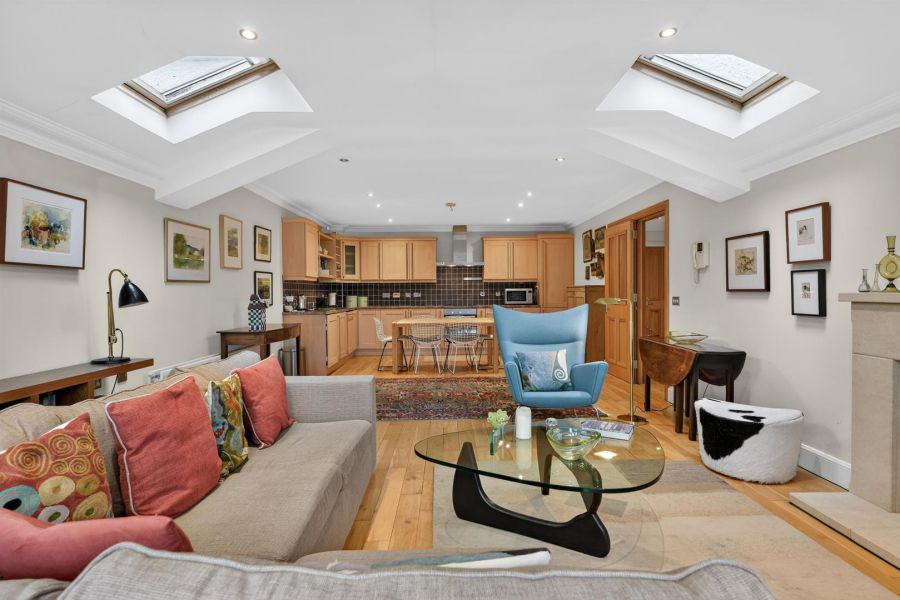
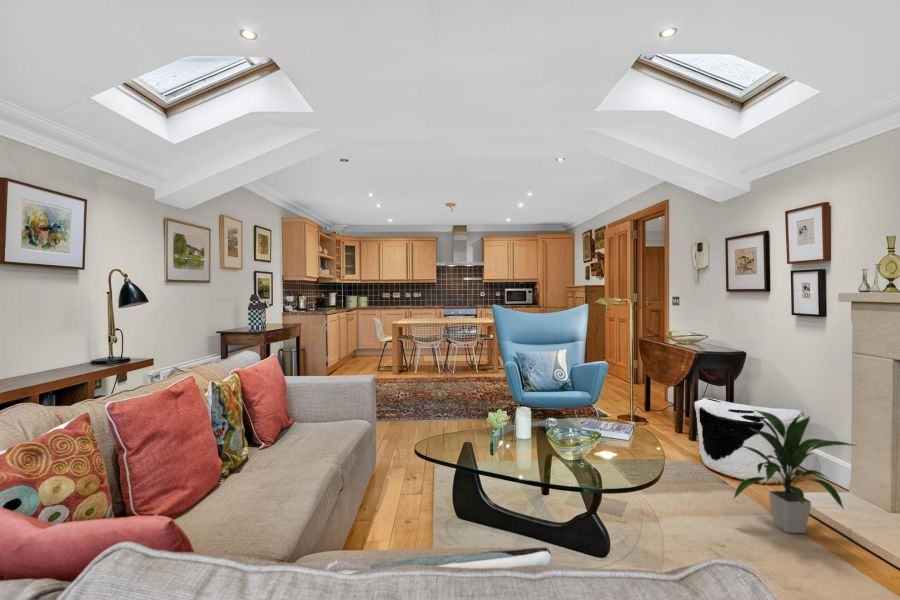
+ indoor plant [732,408,859,534]
